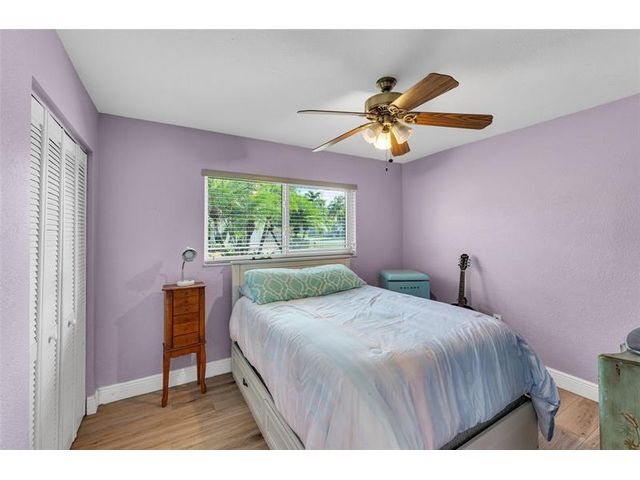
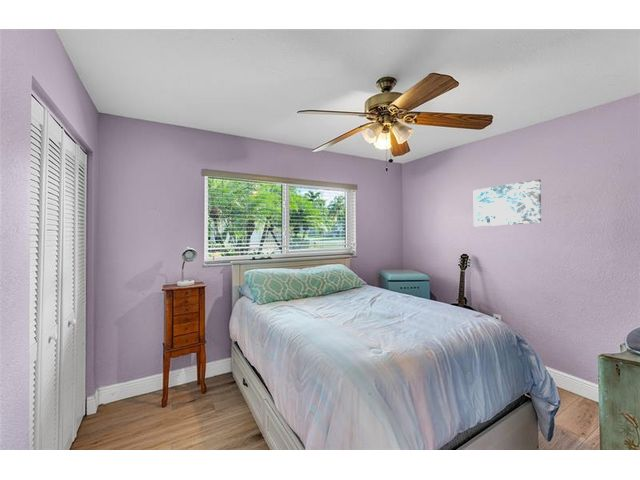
+ wall art [473,178,542,227]
